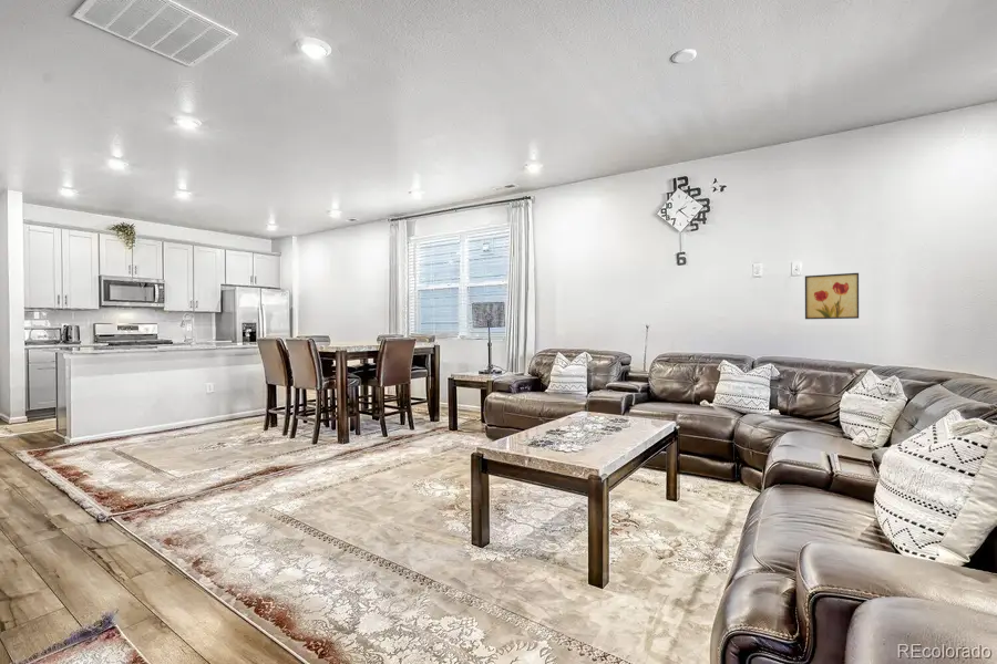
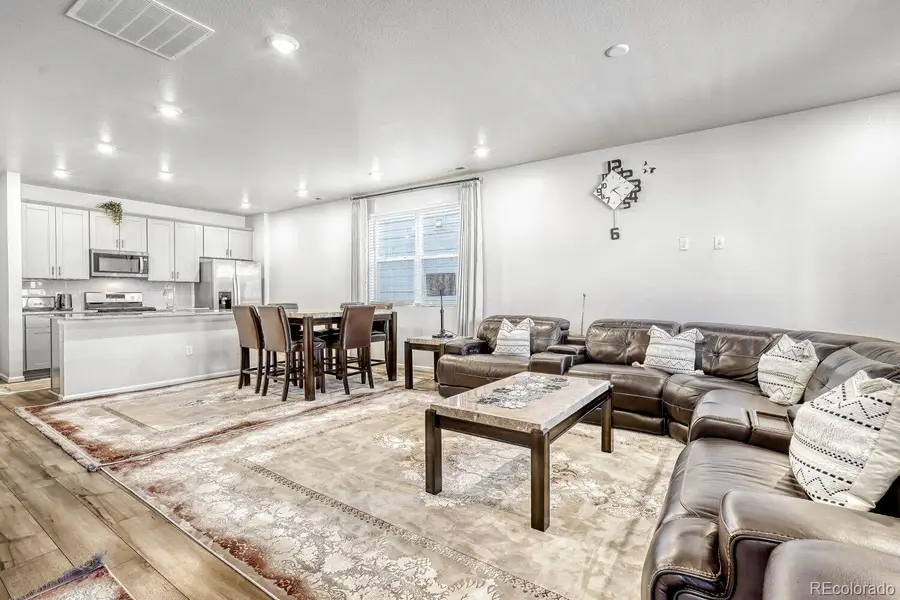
- wall art [804,272,860,320]
